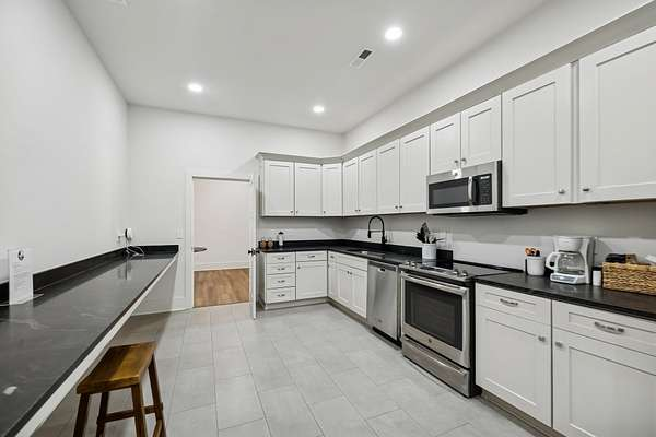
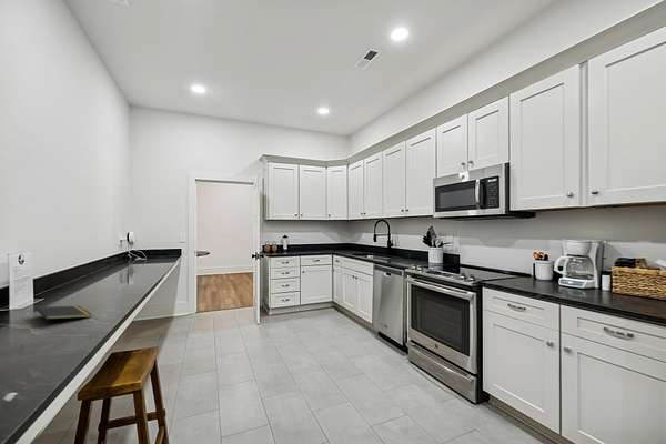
+ notepad [34,305,92,327]
